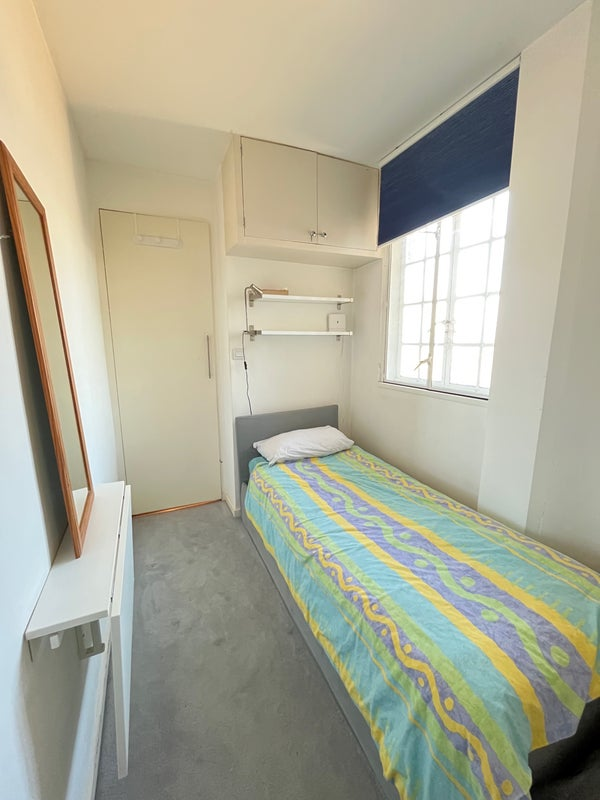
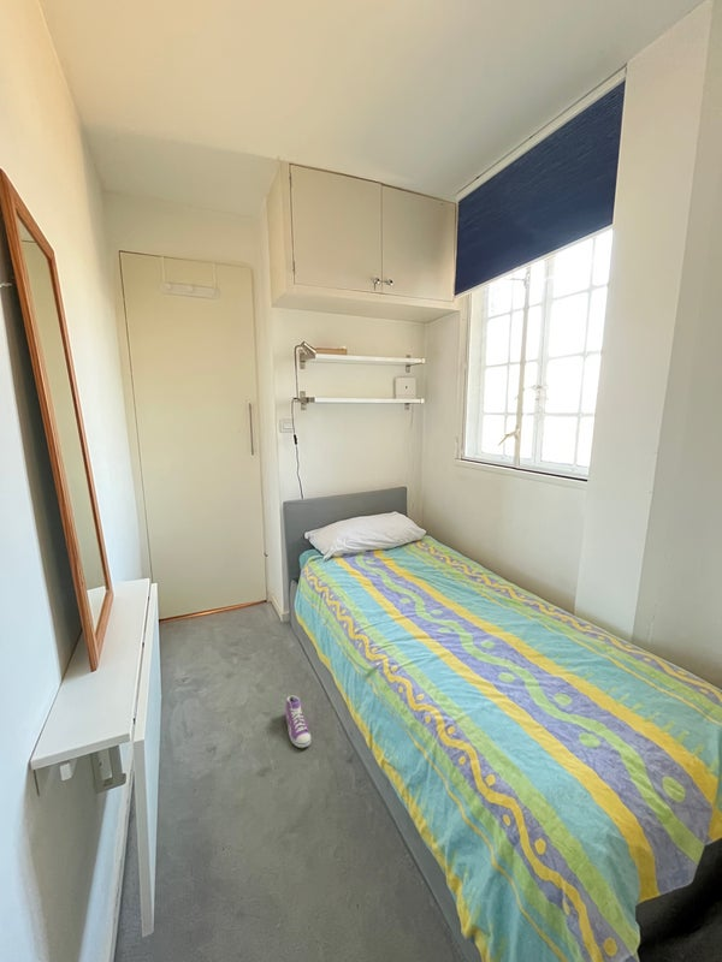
+ sneaker [284,694,312,749]
